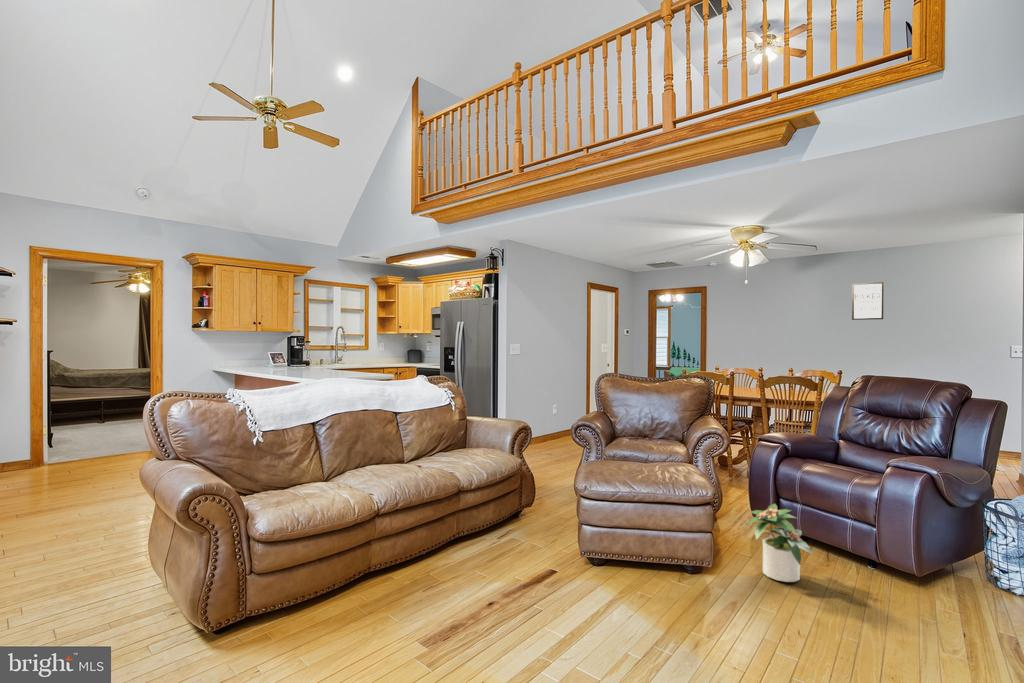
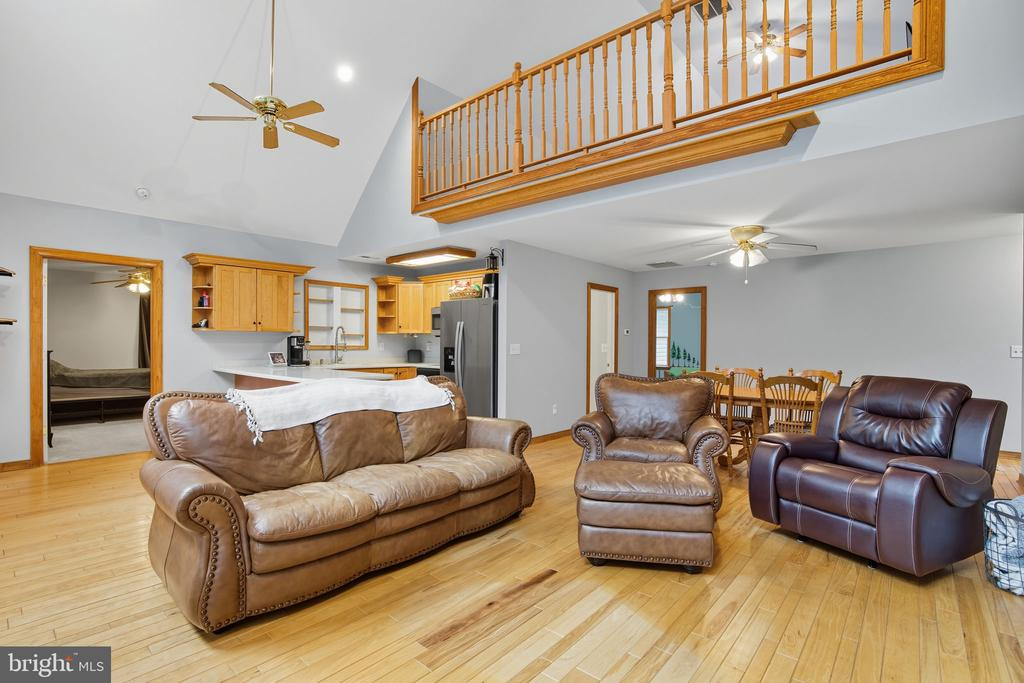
- wall art [851,281,885,321]
- potted plant [743,503,814,583]
